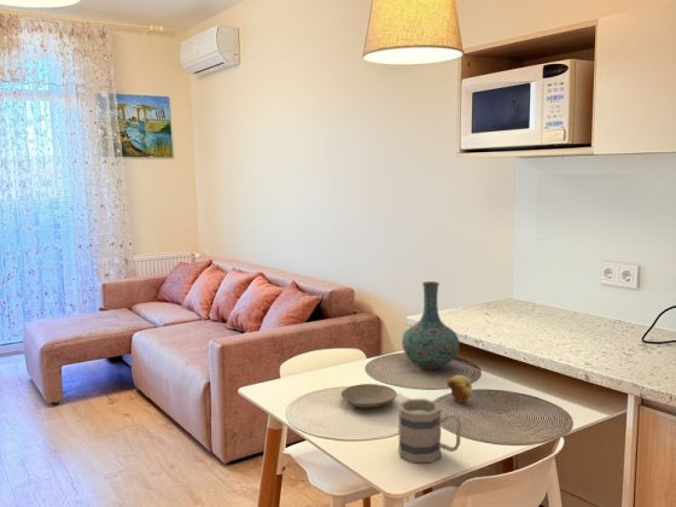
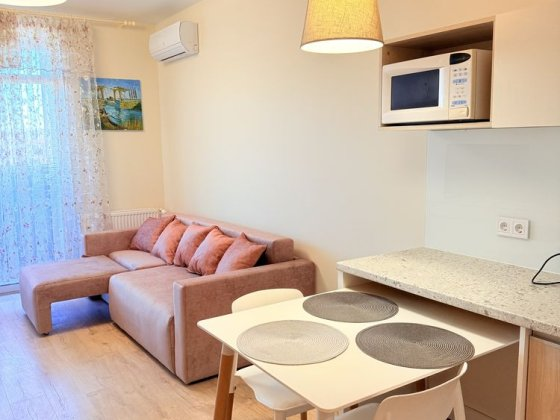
- fruit [445,374,473,403]
- plate [339,383,397,409]
- vase [401,280,460,371]
- mug [397,397,462,464]
